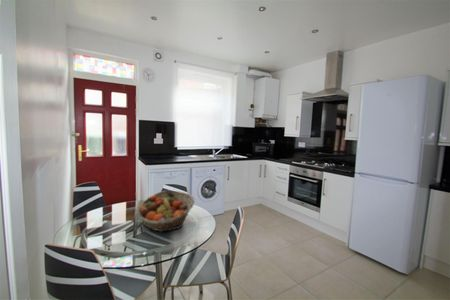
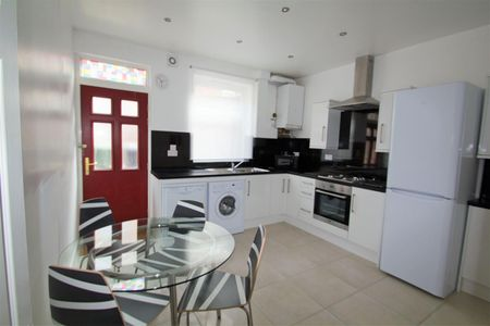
- fruit basket [135,190,195,233]
